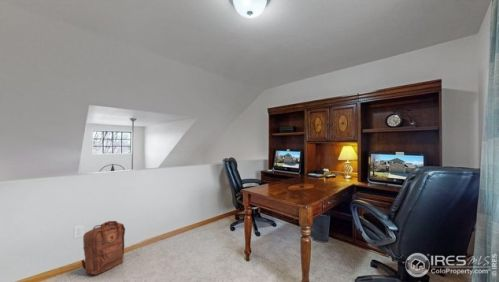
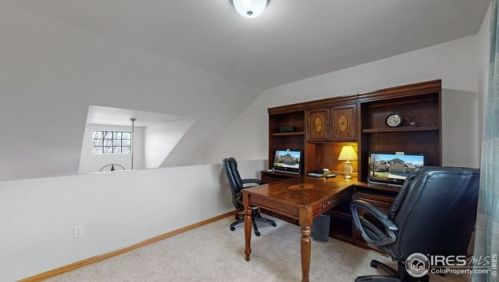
- backpack [80,220,126,276]
